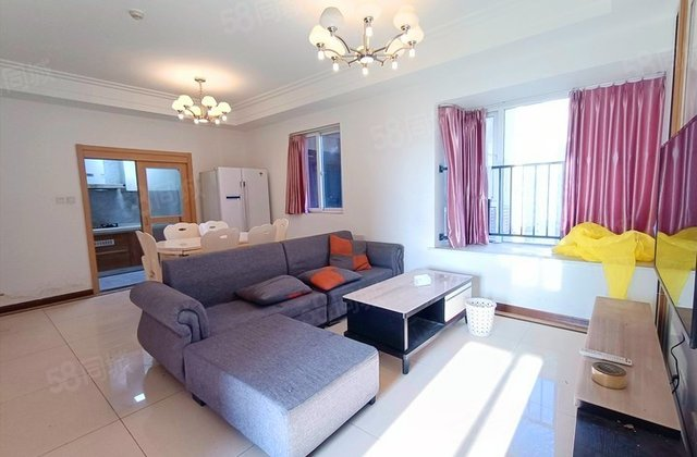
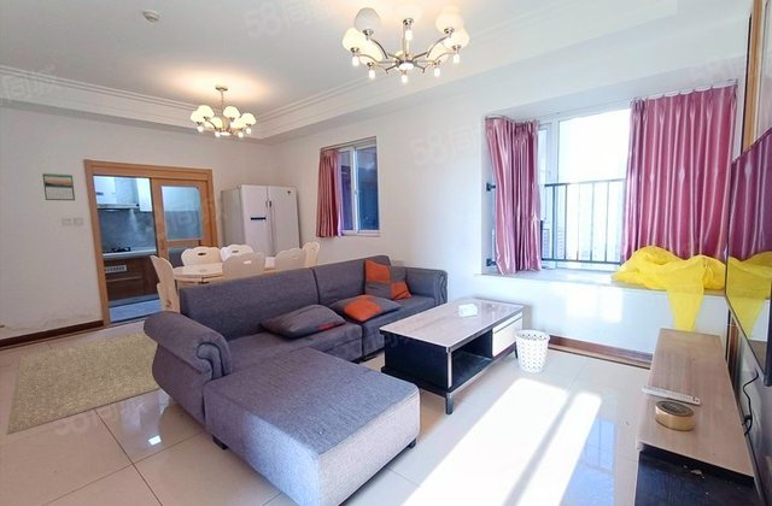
+ rug [5,330,160,436]
+ calendar [41,172,76,201]
